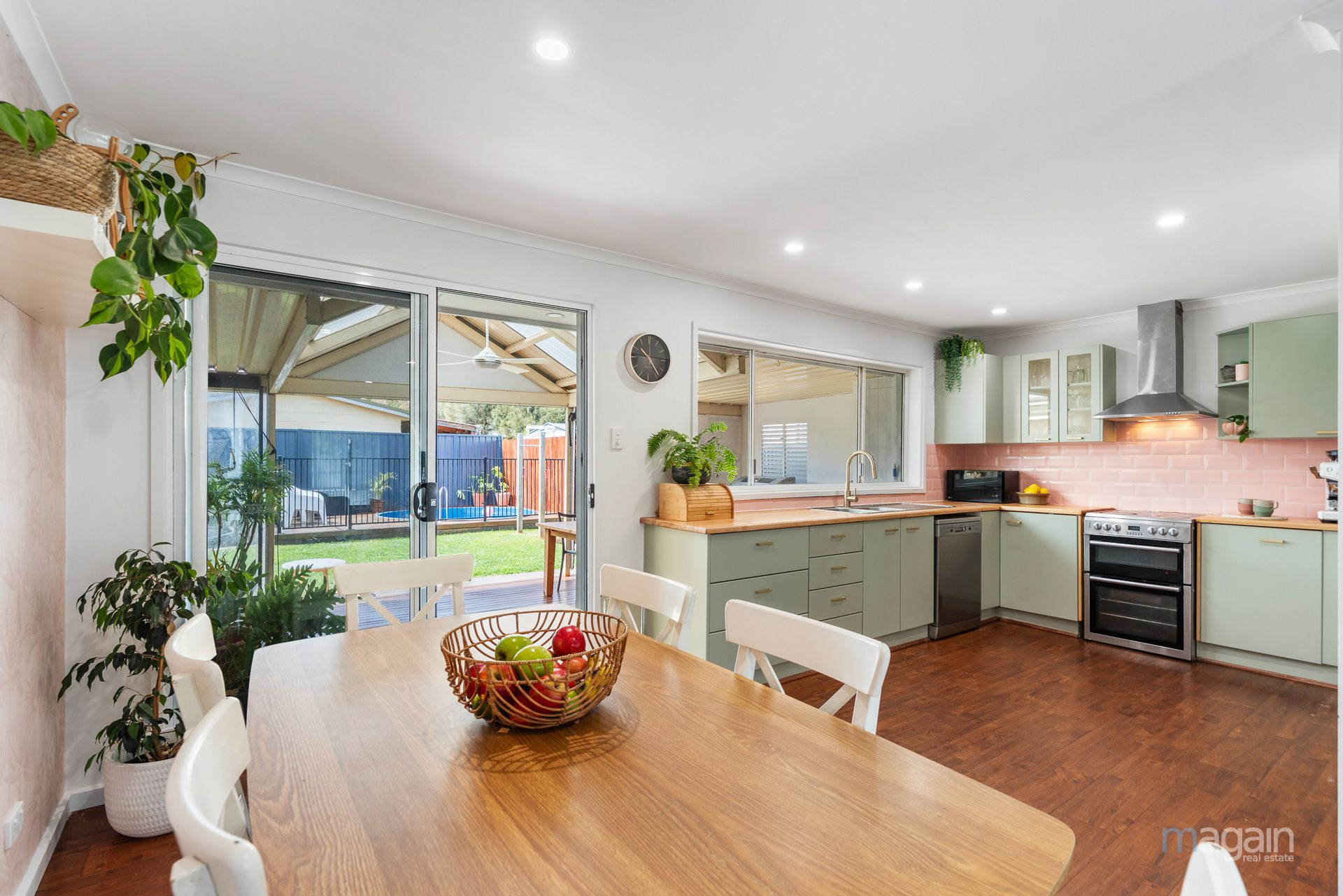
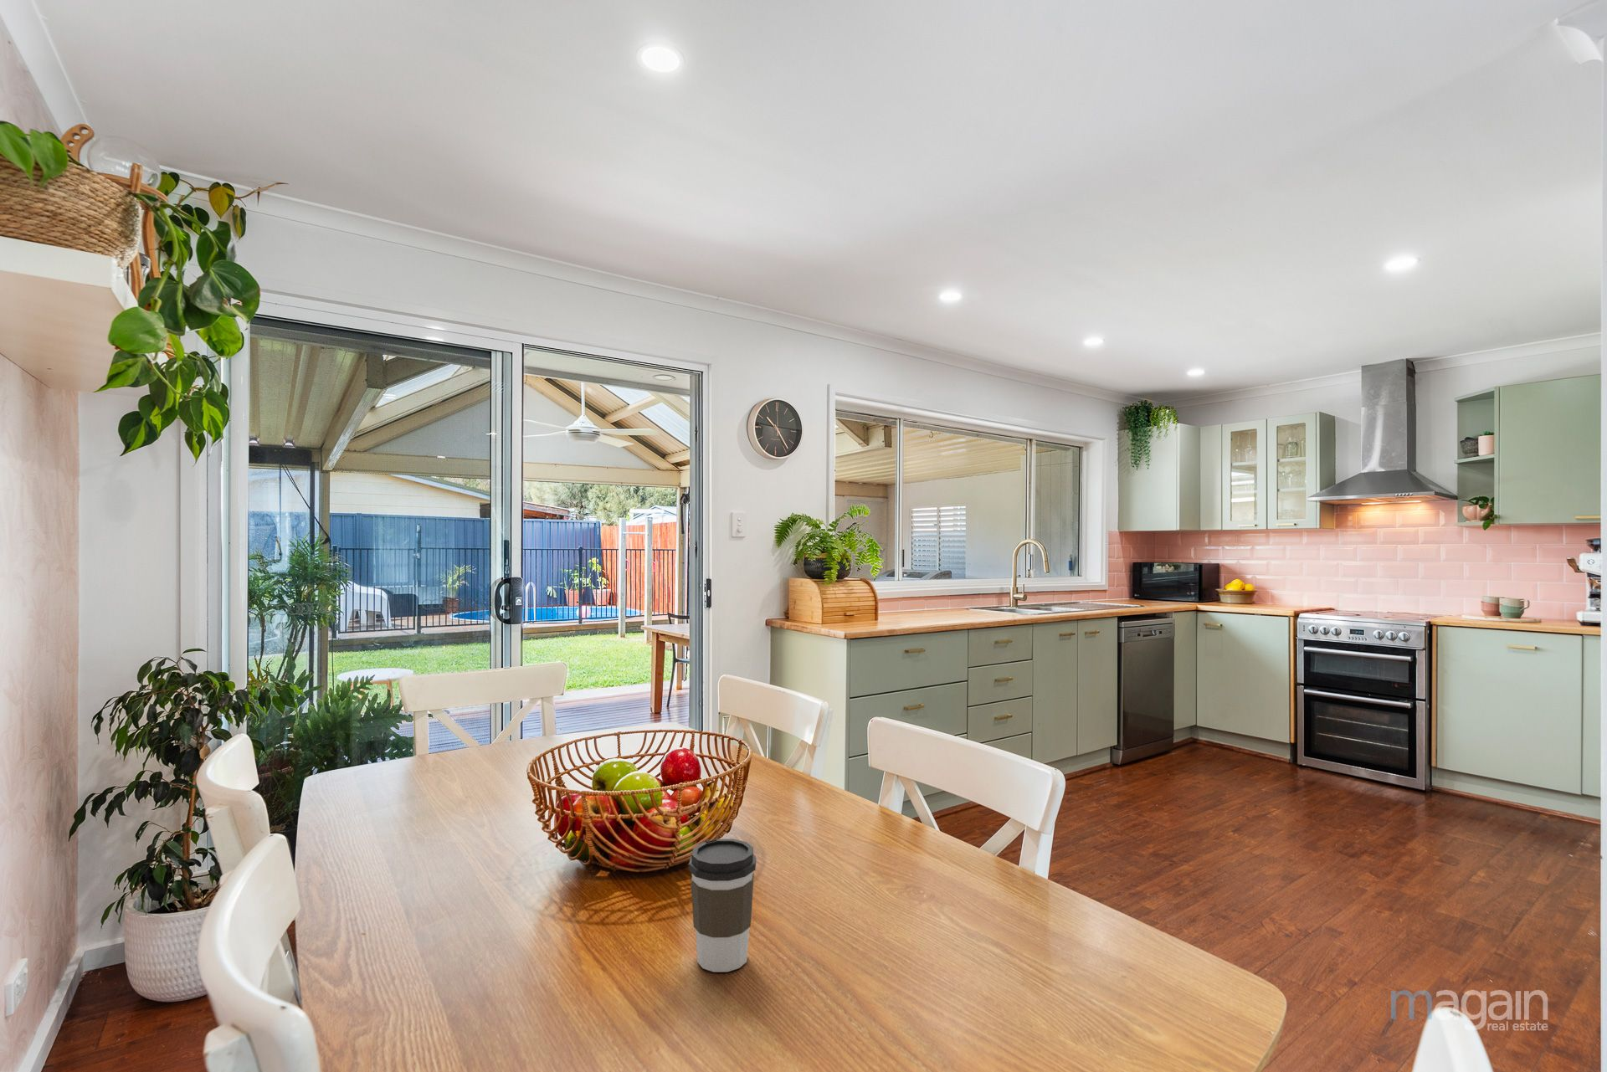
+ coffee cup [688,839,756,973]
